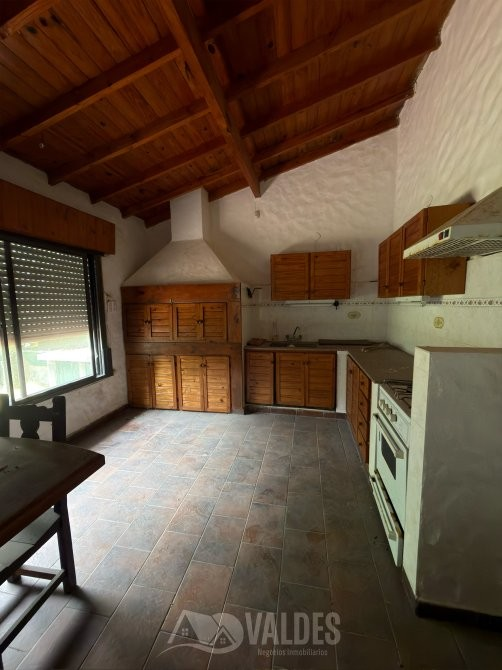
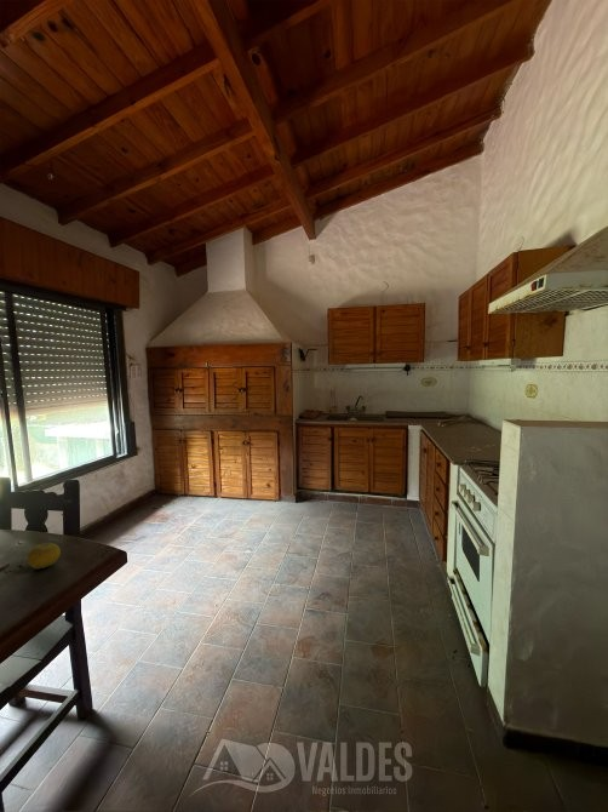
+ fruit [27,542,62,570]
